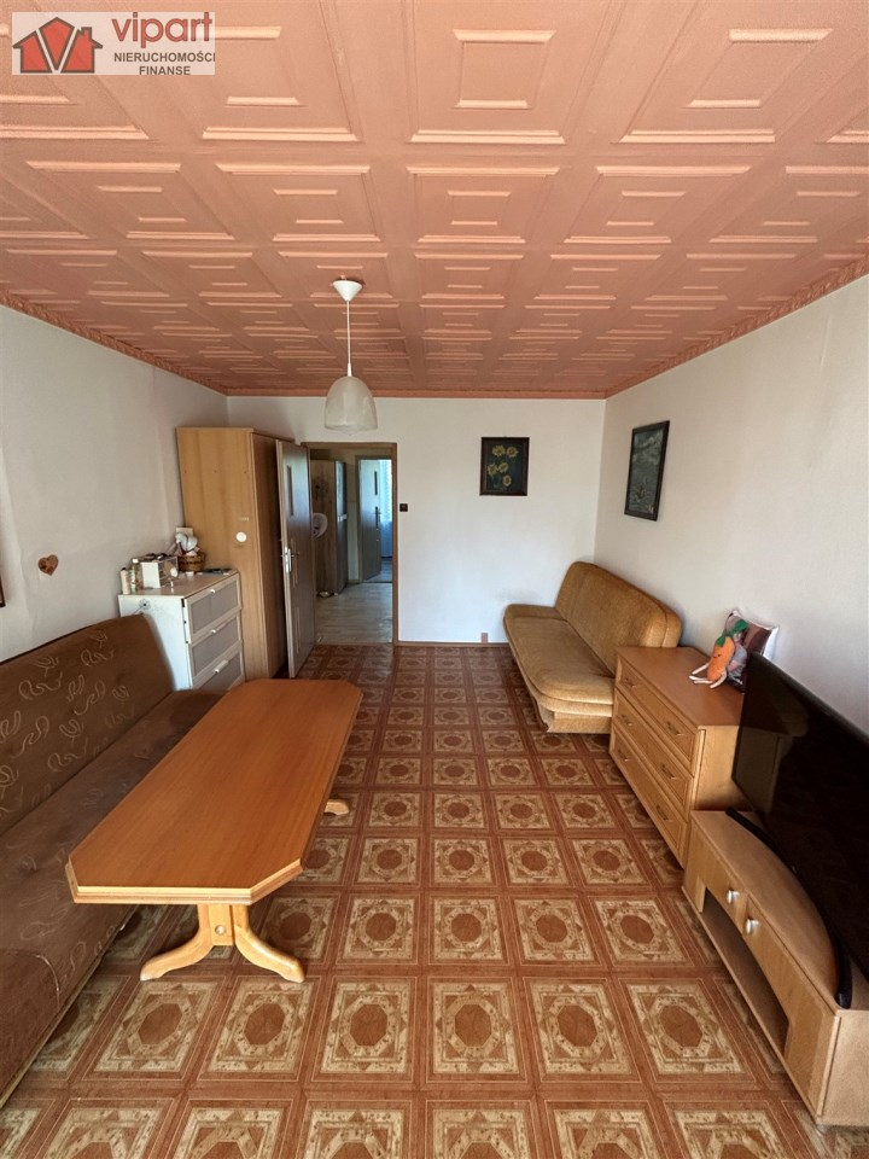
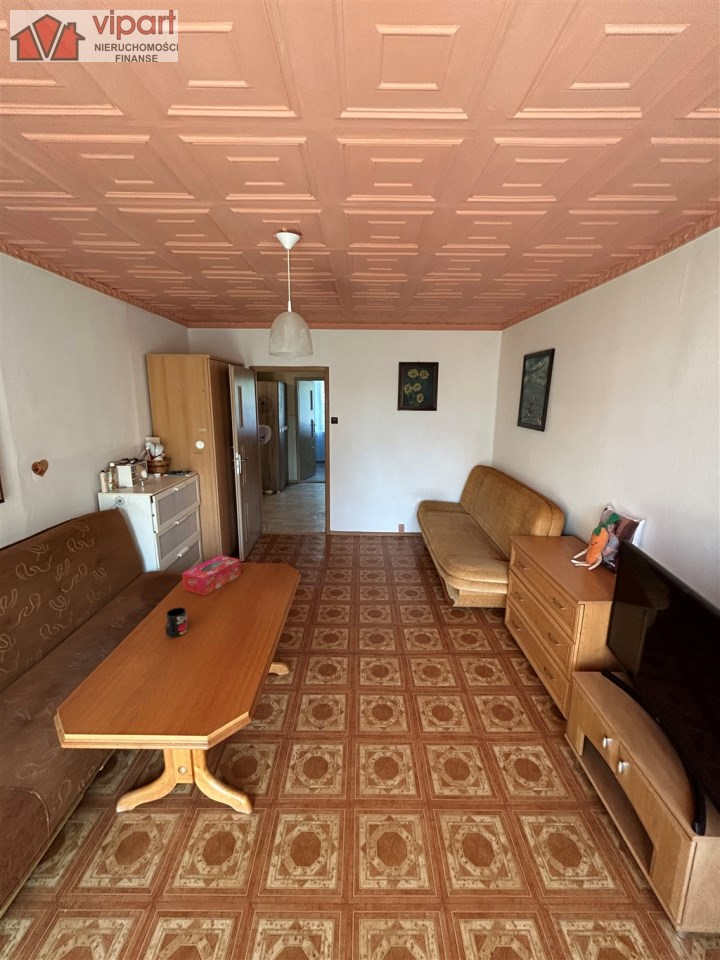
+ mug [164,606,189,638]
+ tissue box [181,554,242,597]
